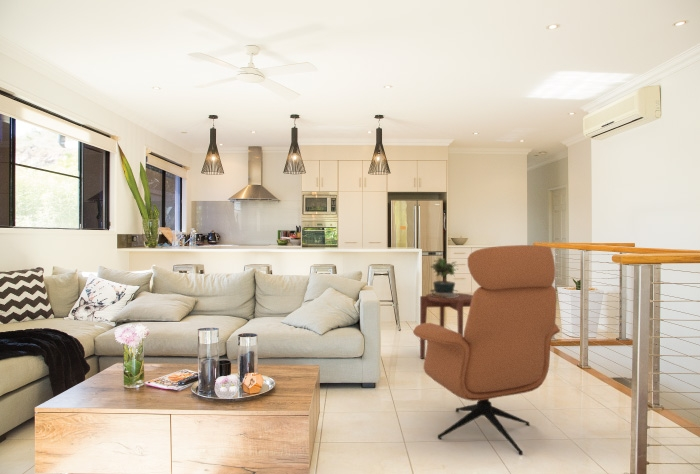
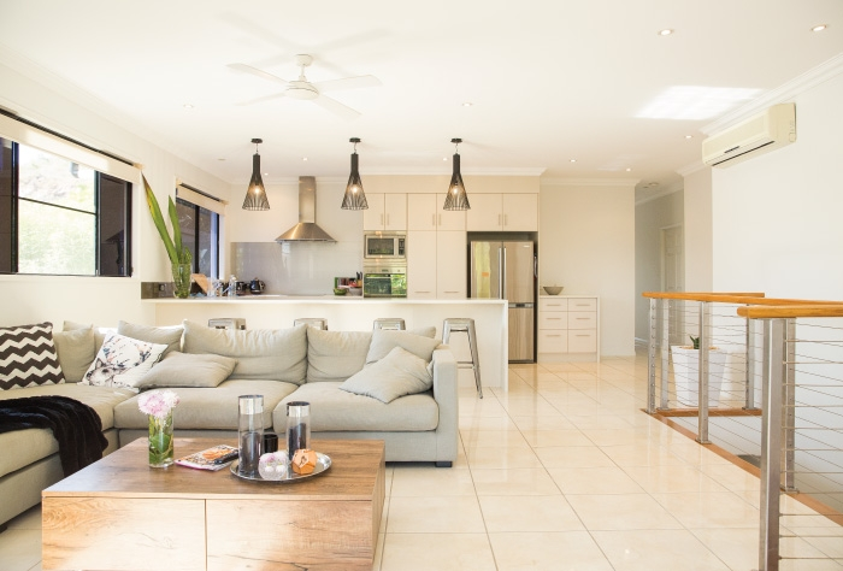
- potted plant [429,256,461,298]
- armchair [412,244,561,456]
- side table [419,292,473,360]
